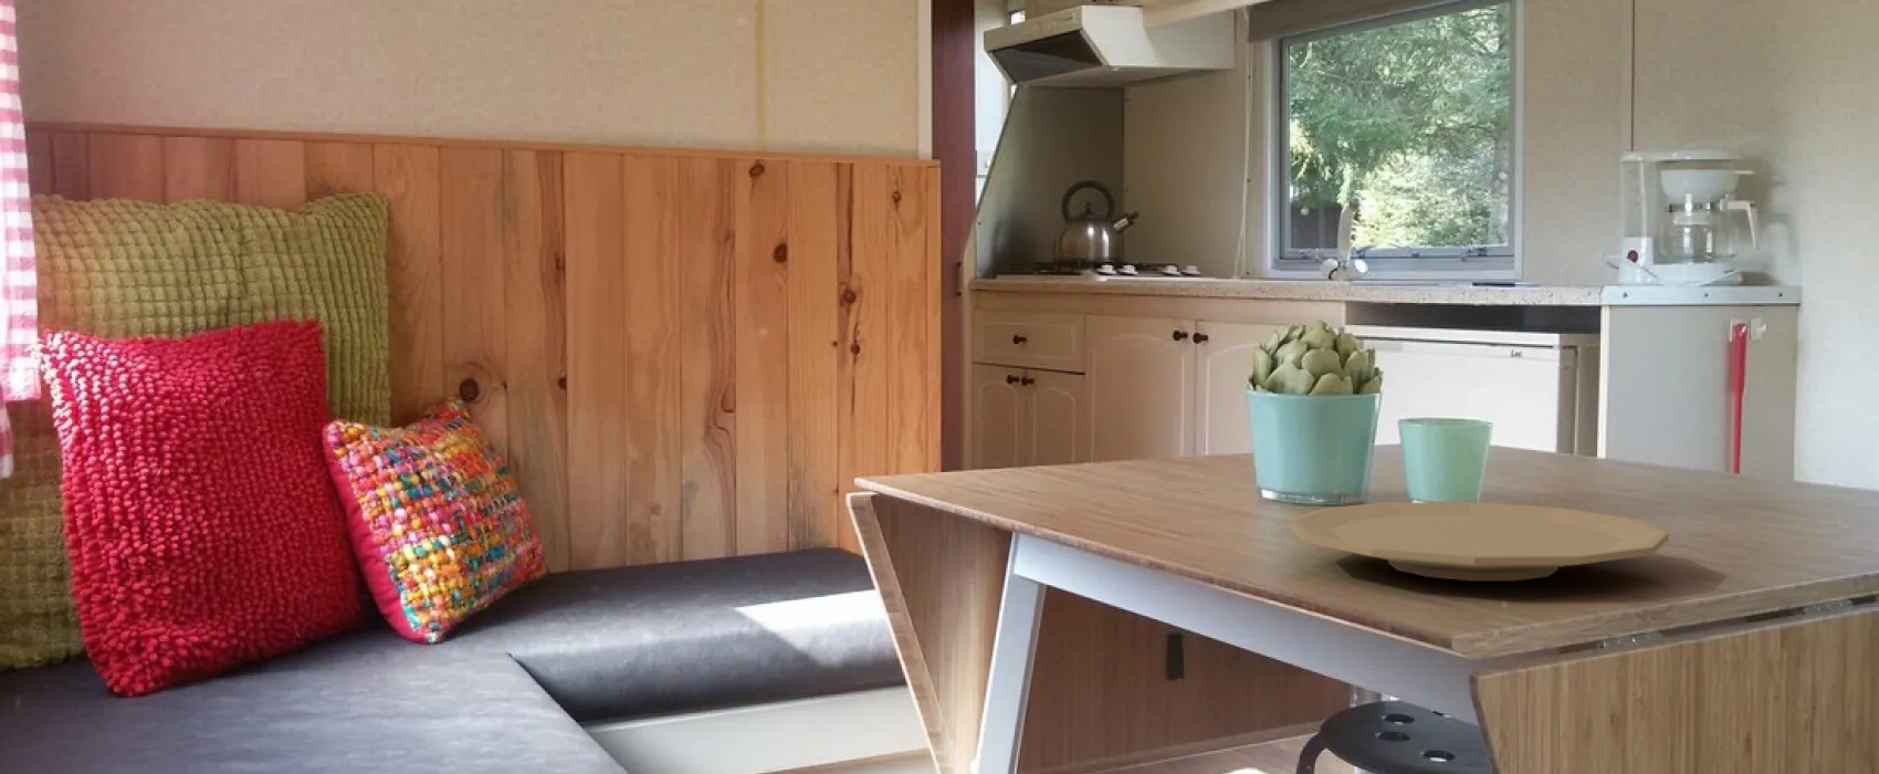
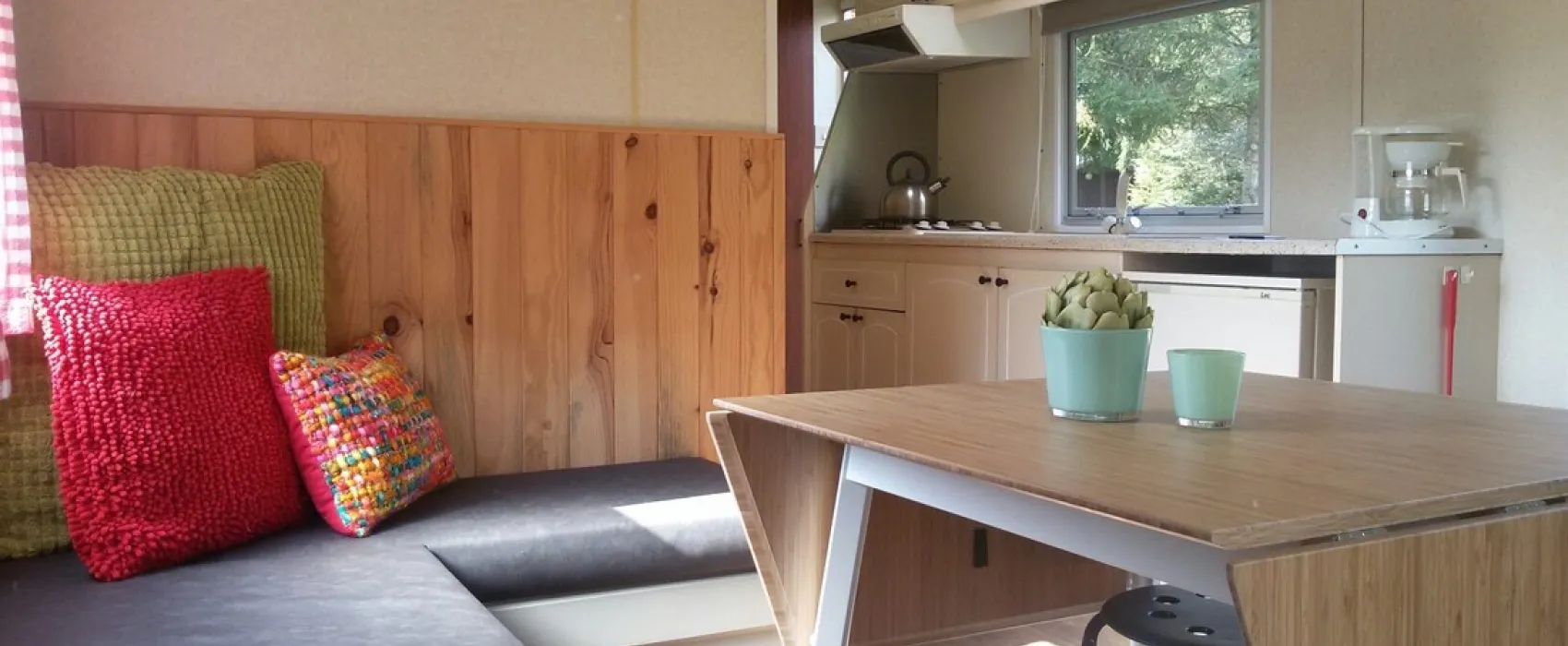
- plate [1287,501,1670,581]
